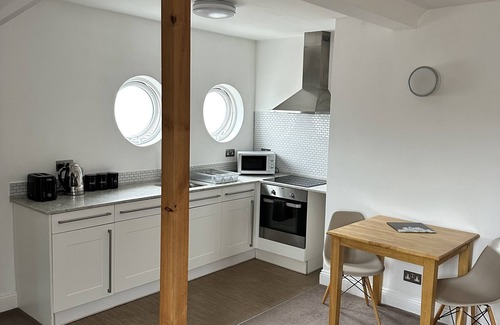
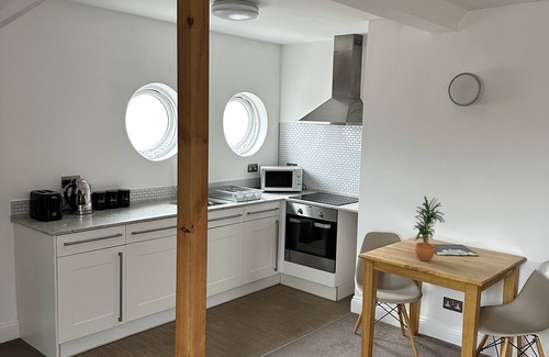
+ potted plant [412,196,446,263]
